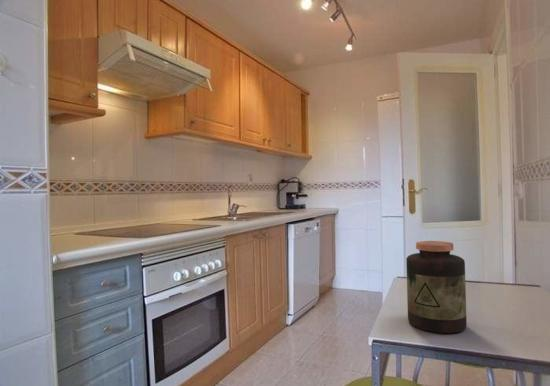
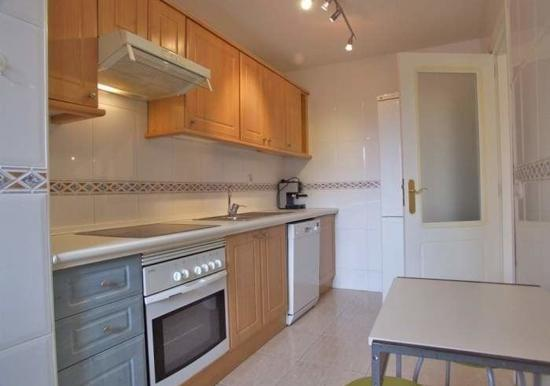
- jar [405,240,468,334]
